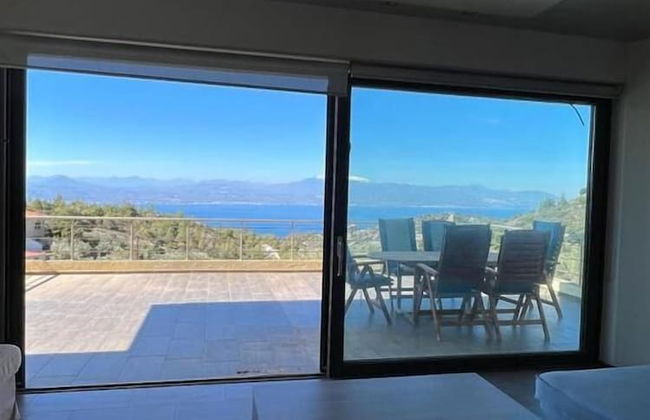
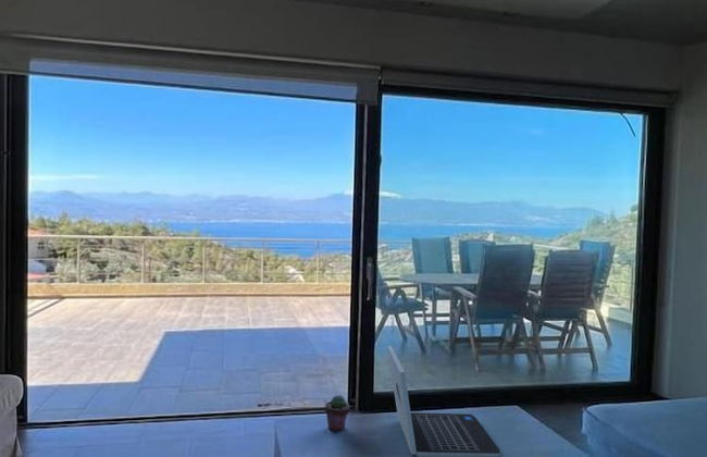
+ potted succulent [324,394,351,432]
+ laptop [386,345,500,457]
